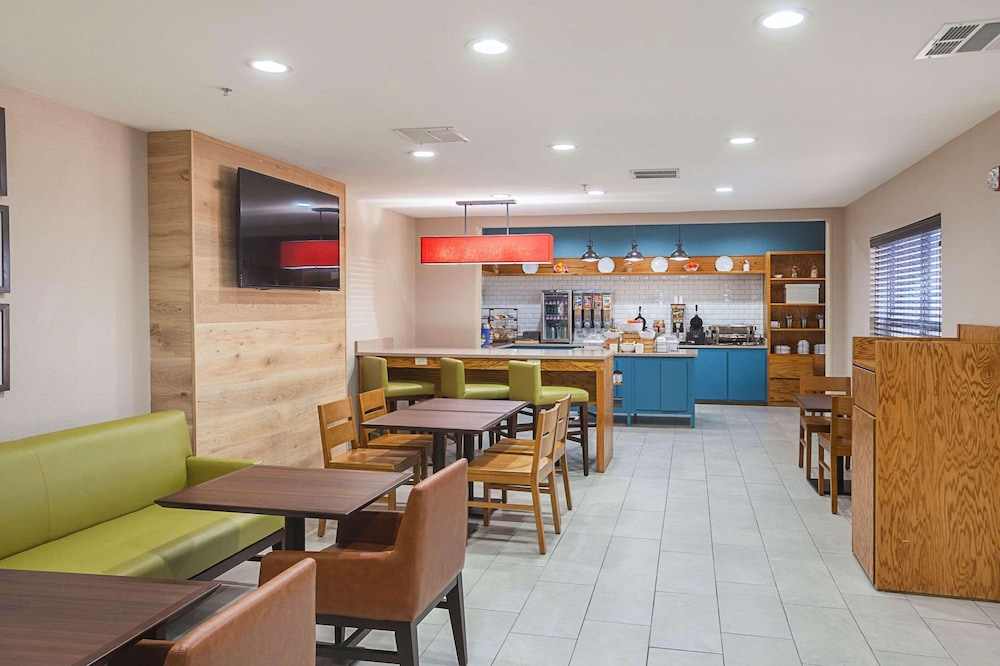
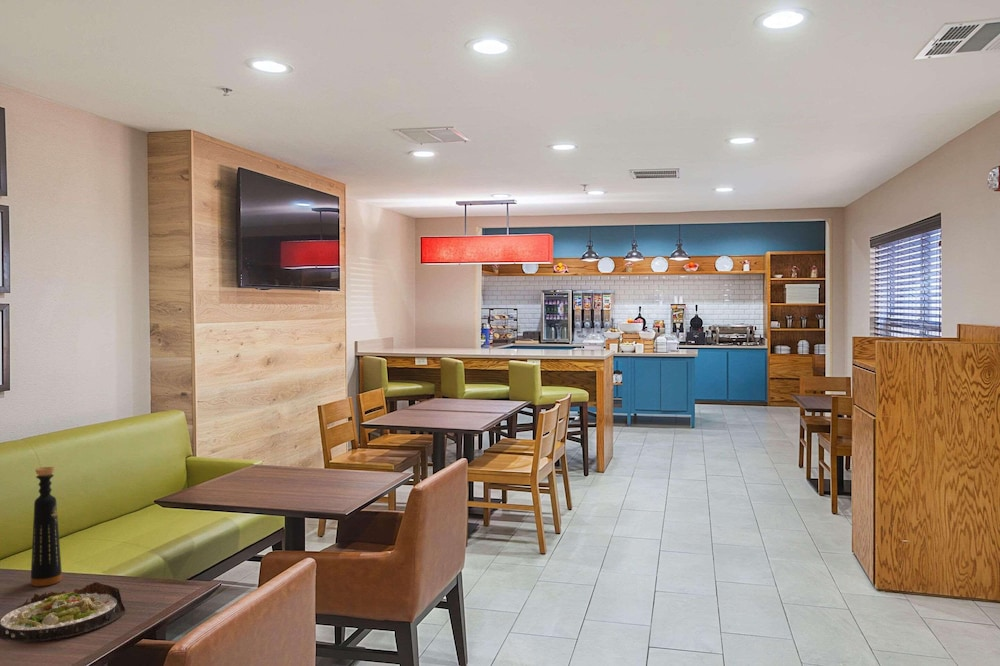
+ salad plate [0,581,126,642]
+ bottle [30,466,63,587]
